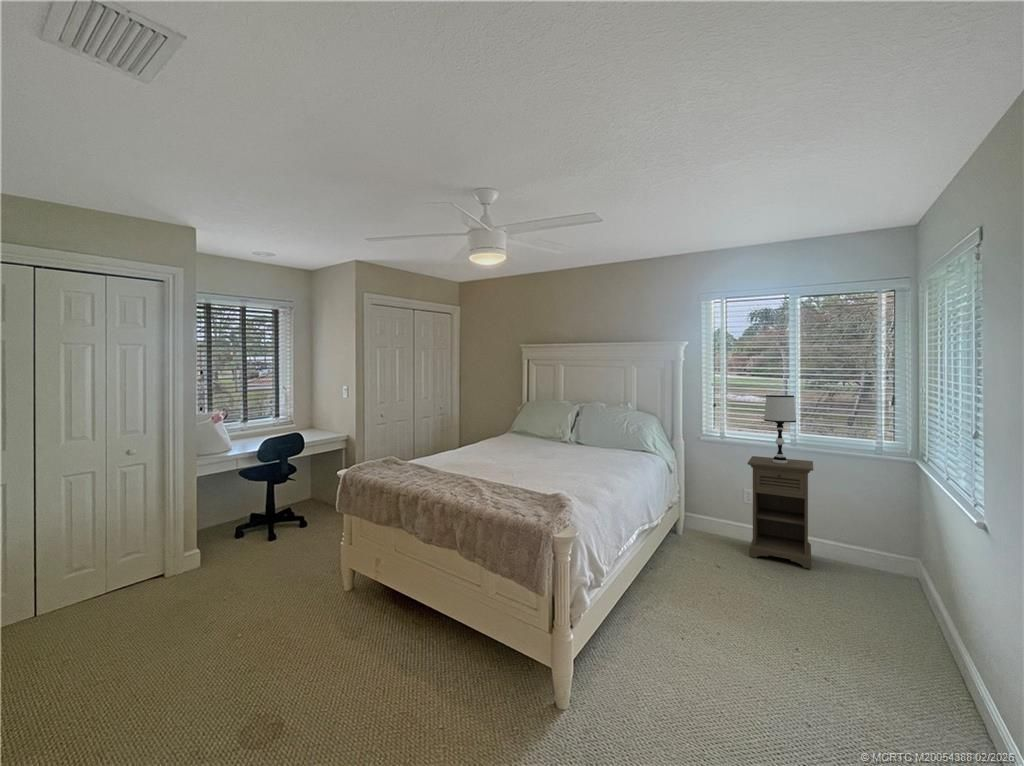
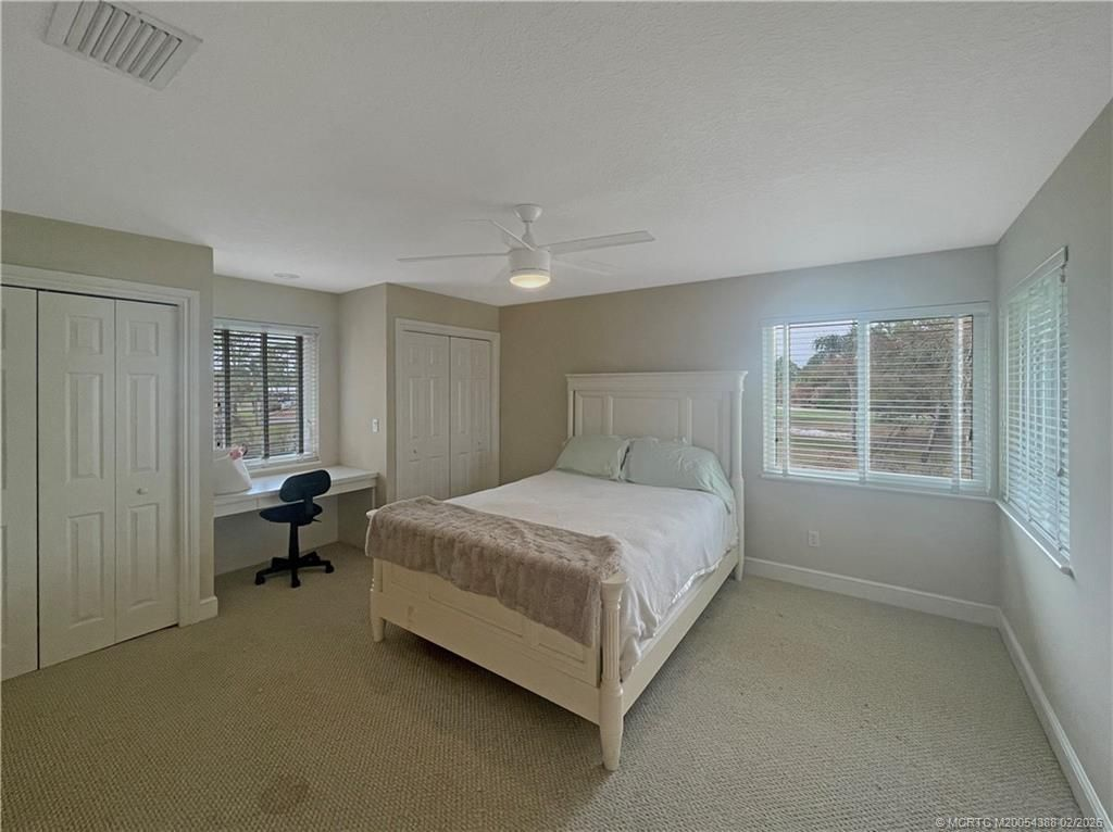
- table lamp [763,394,797,464]
- nightstand [747,455,814,570]
